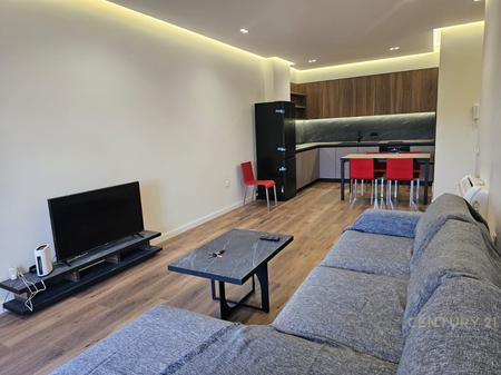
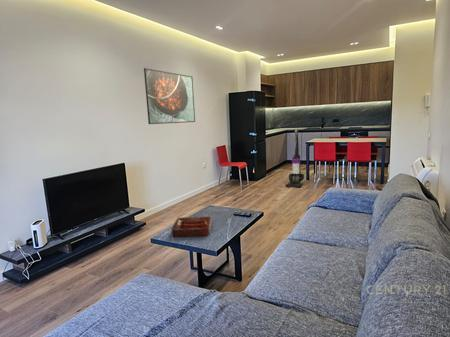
+ decorative tray [170,216,212,238]
+ vacuum cleaner [285,128,305,188]
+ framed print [143,67,196,125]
